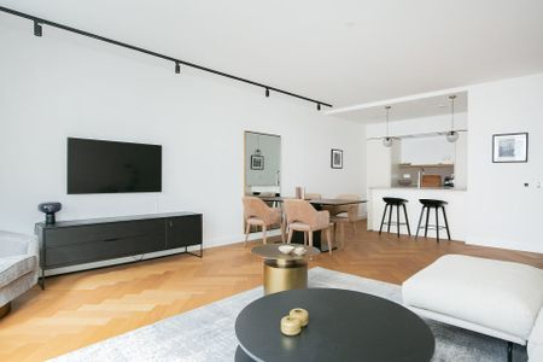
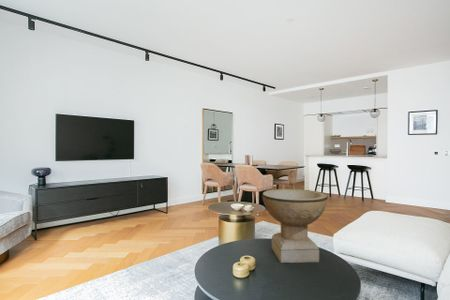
+ decorative bowl [261,188,329,264]
